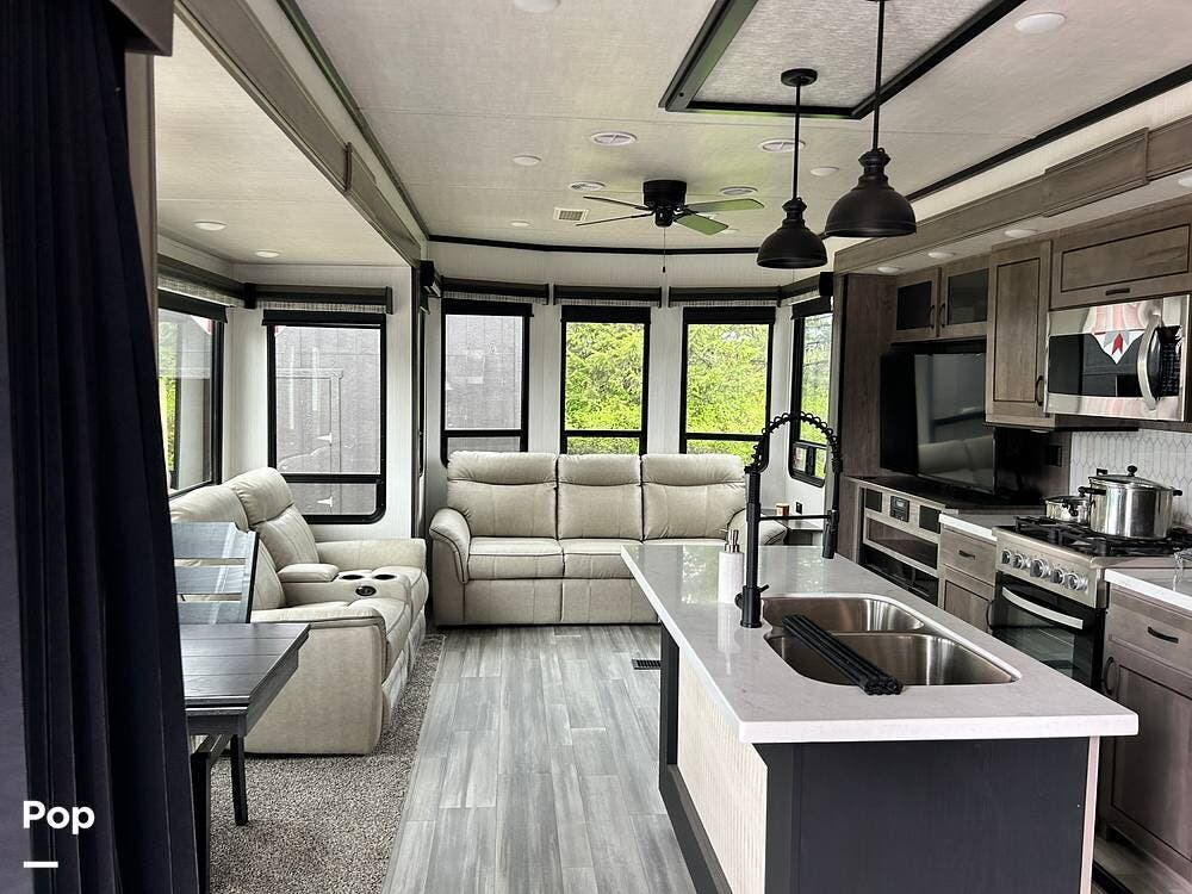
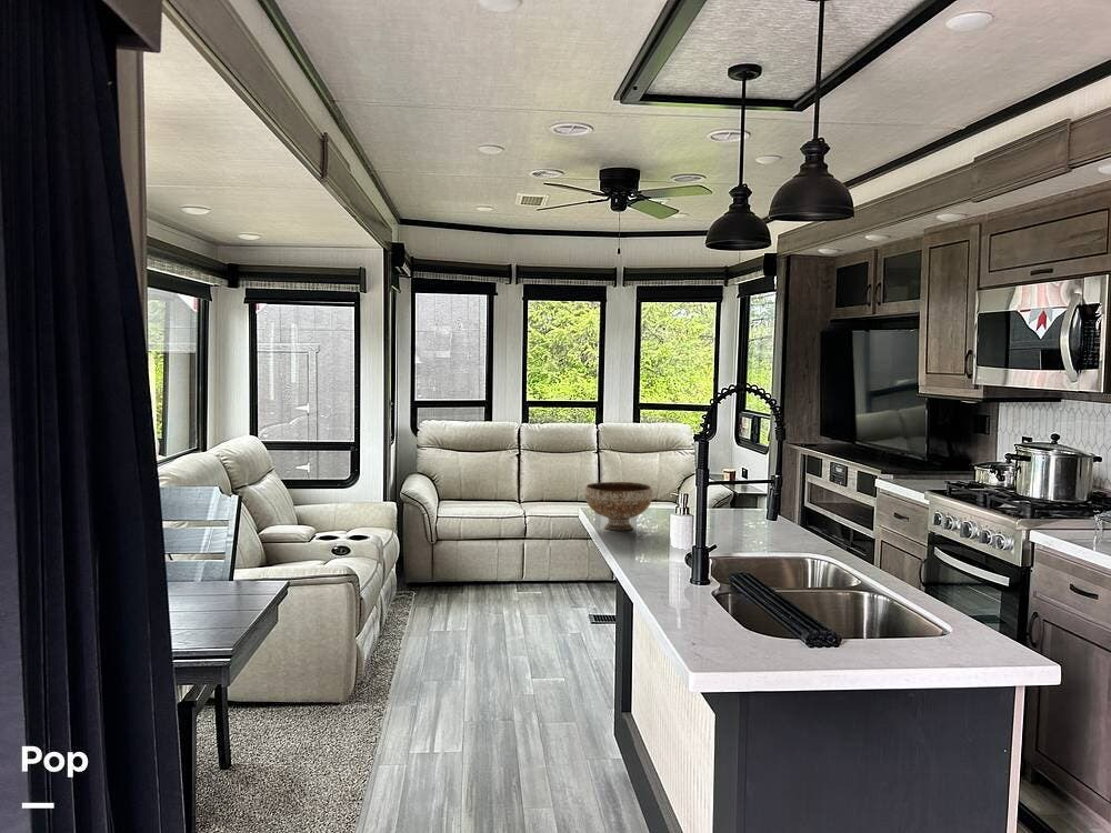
+ bowl [584,481,654,531]
